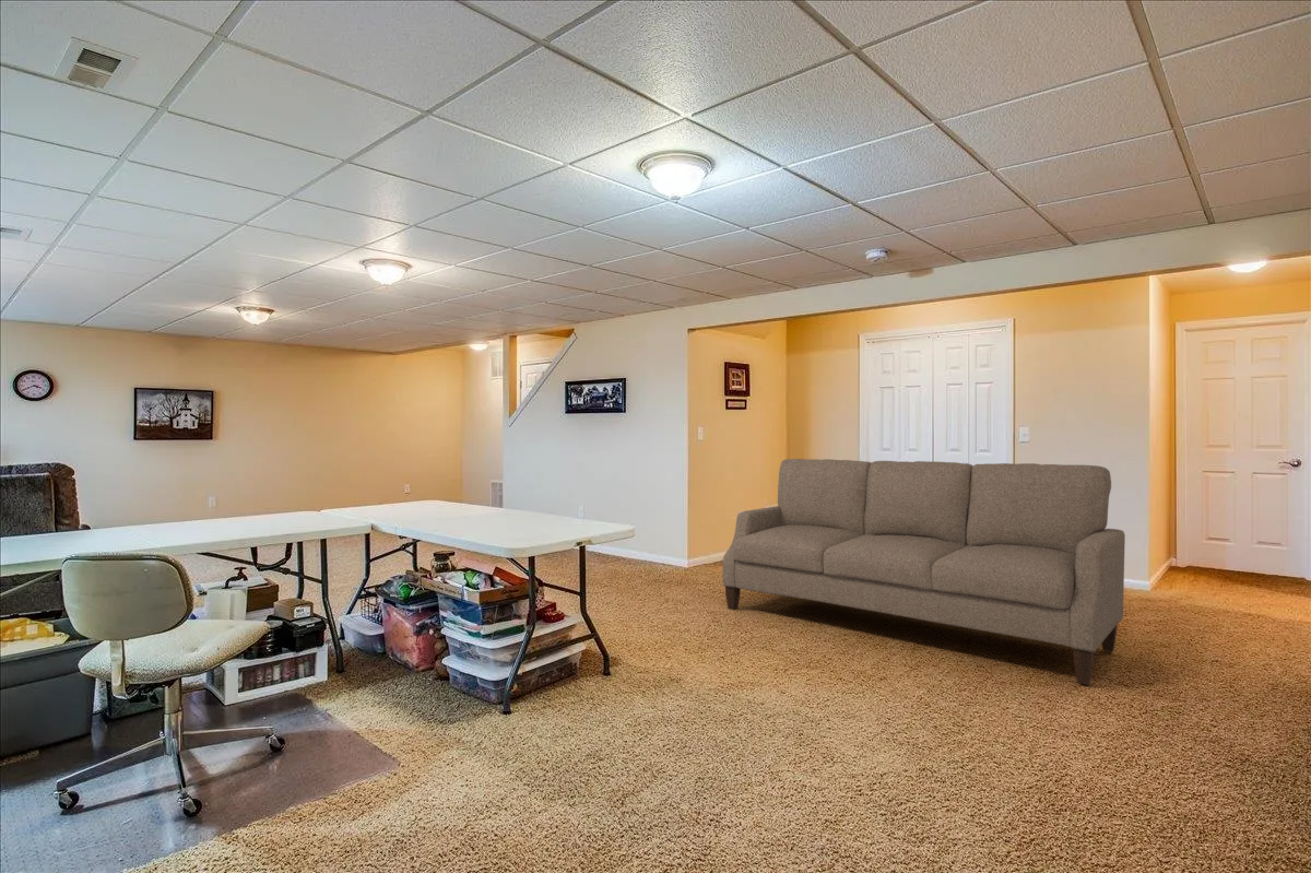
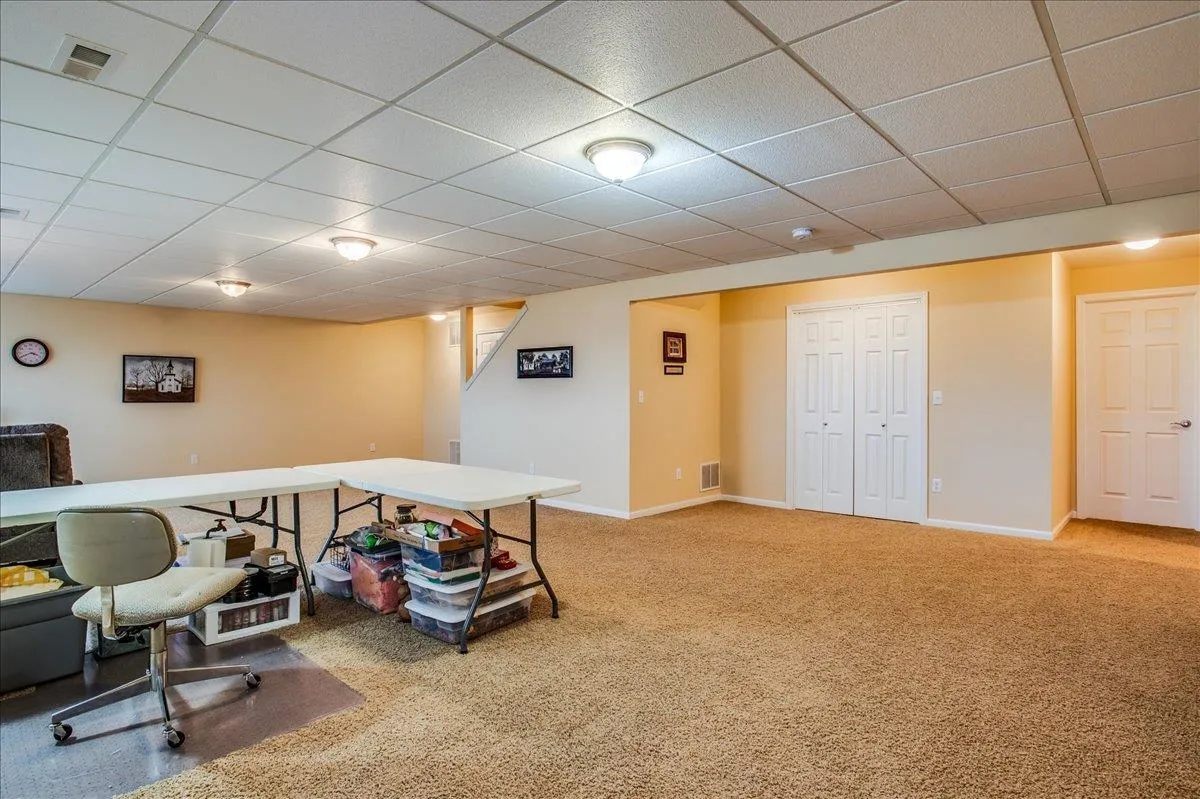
- sofa [721,458,1126,686]
